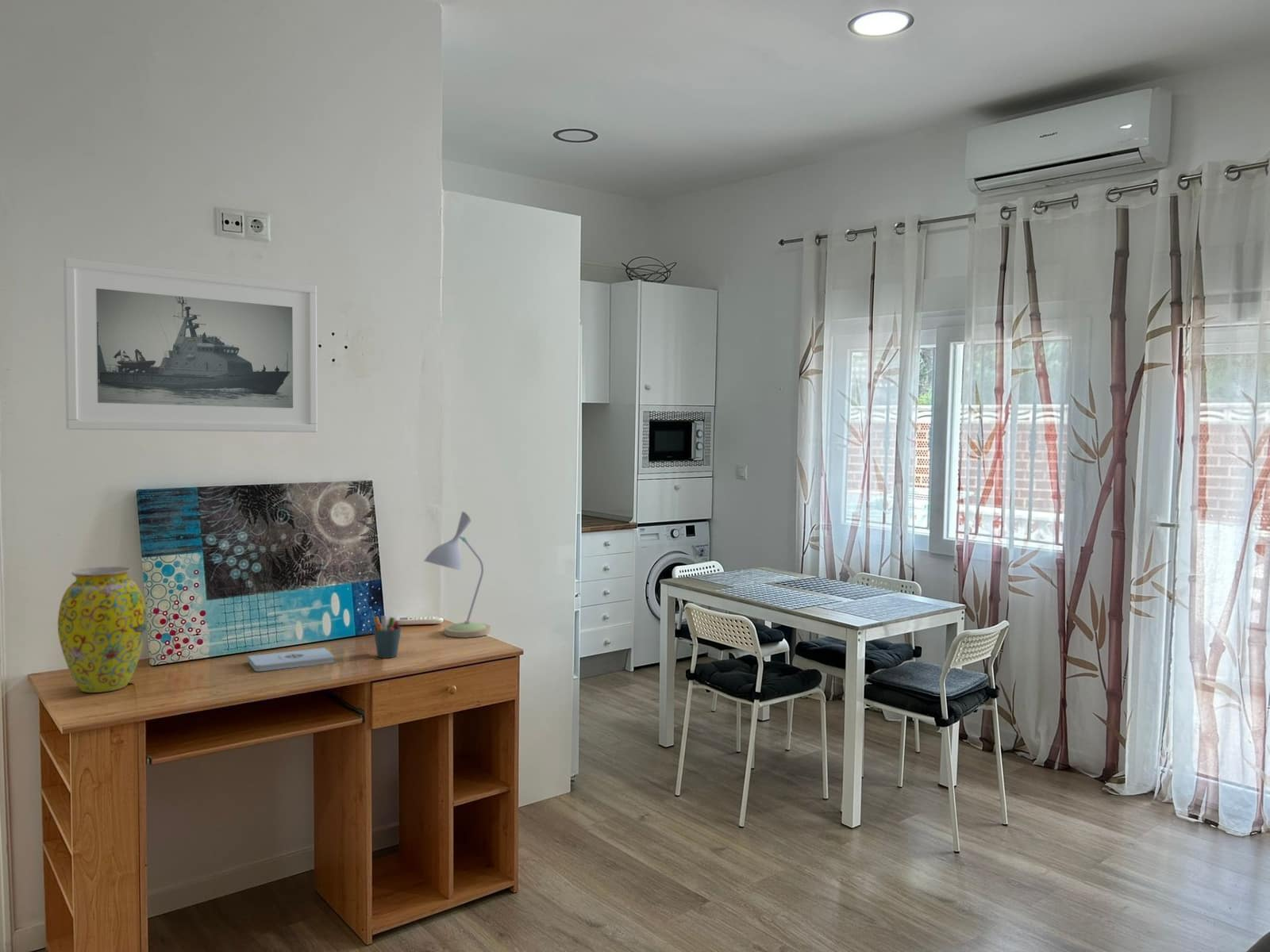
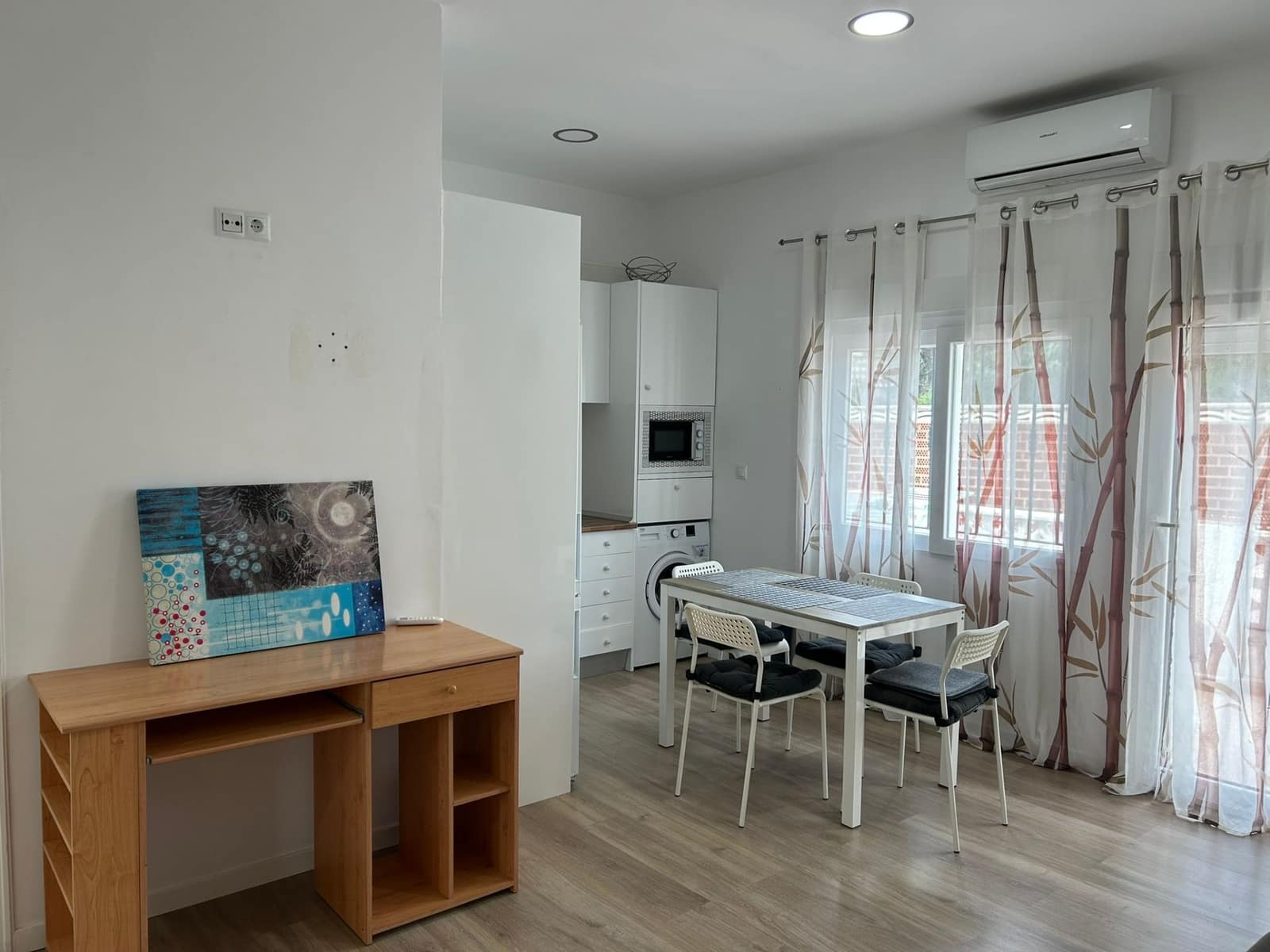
- pen holder [372,615,402,658]
- desk lamp [423,511,492,638]
- notepad [247,647,335,672]
- vase [57,566,148,693]
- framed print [63,257,318,433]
